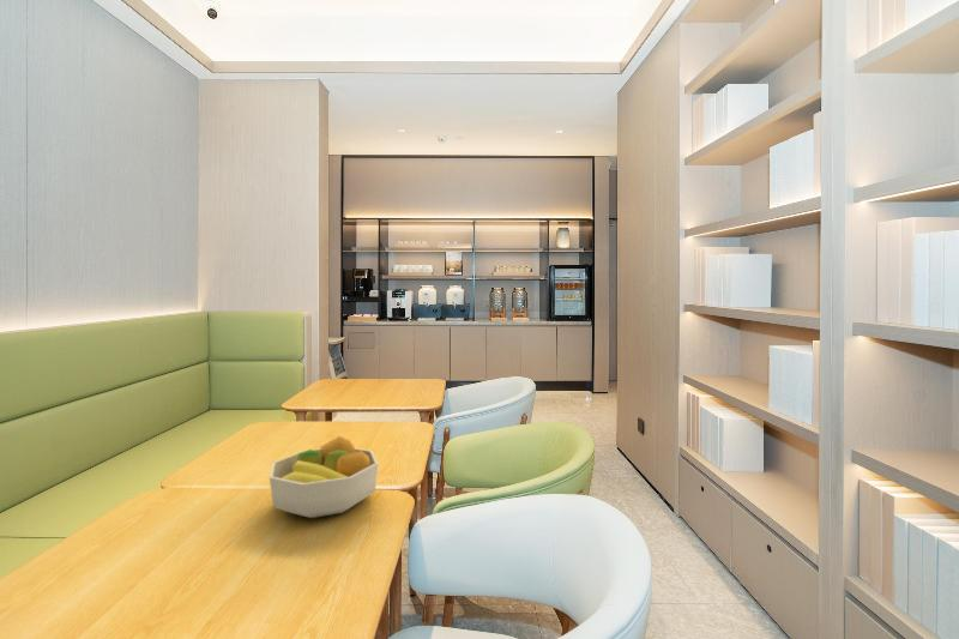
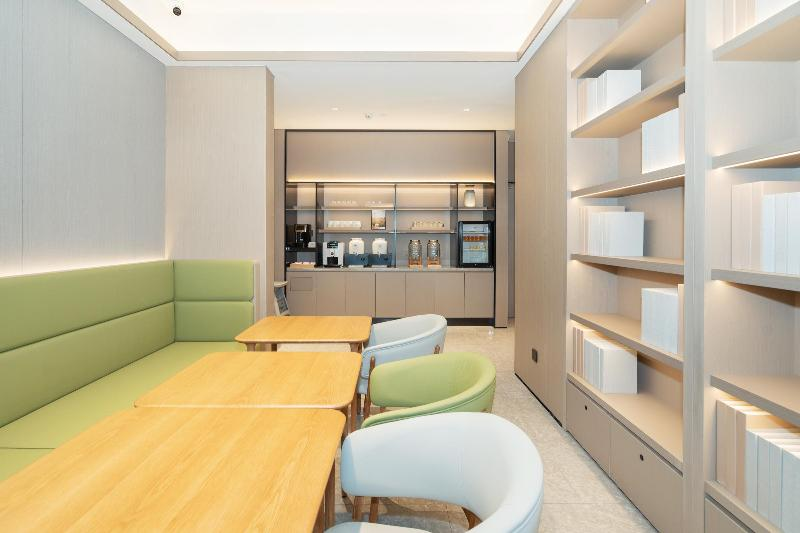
- fruit bowl [269,435,379,519]
